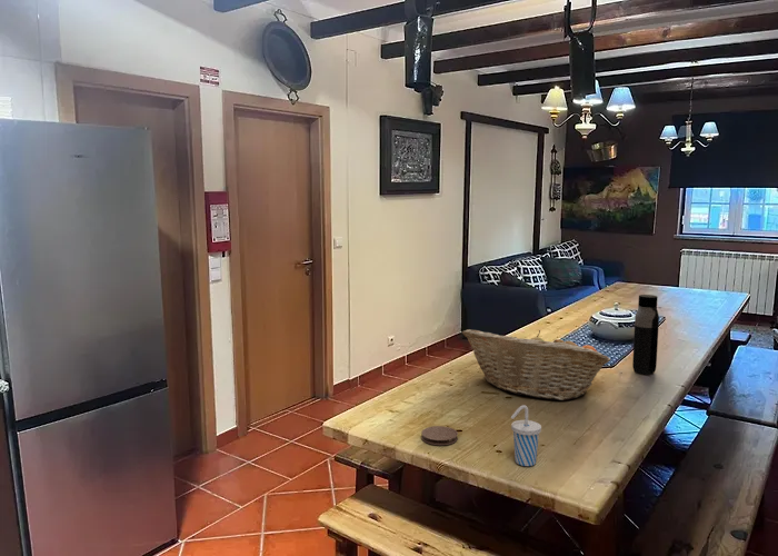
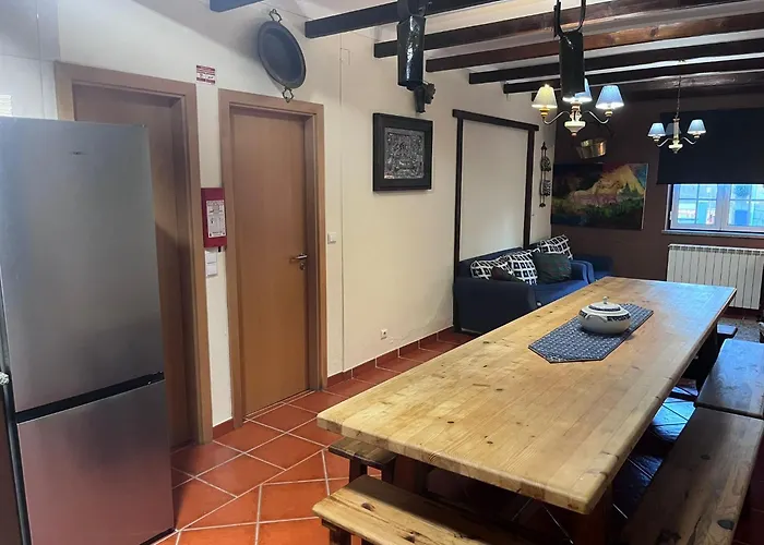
- cup [510,404,542,467]
- water bottle [631,294,660,376]
- fruit basket [461,328,611,401]
- coaster [420,425,459,446]
